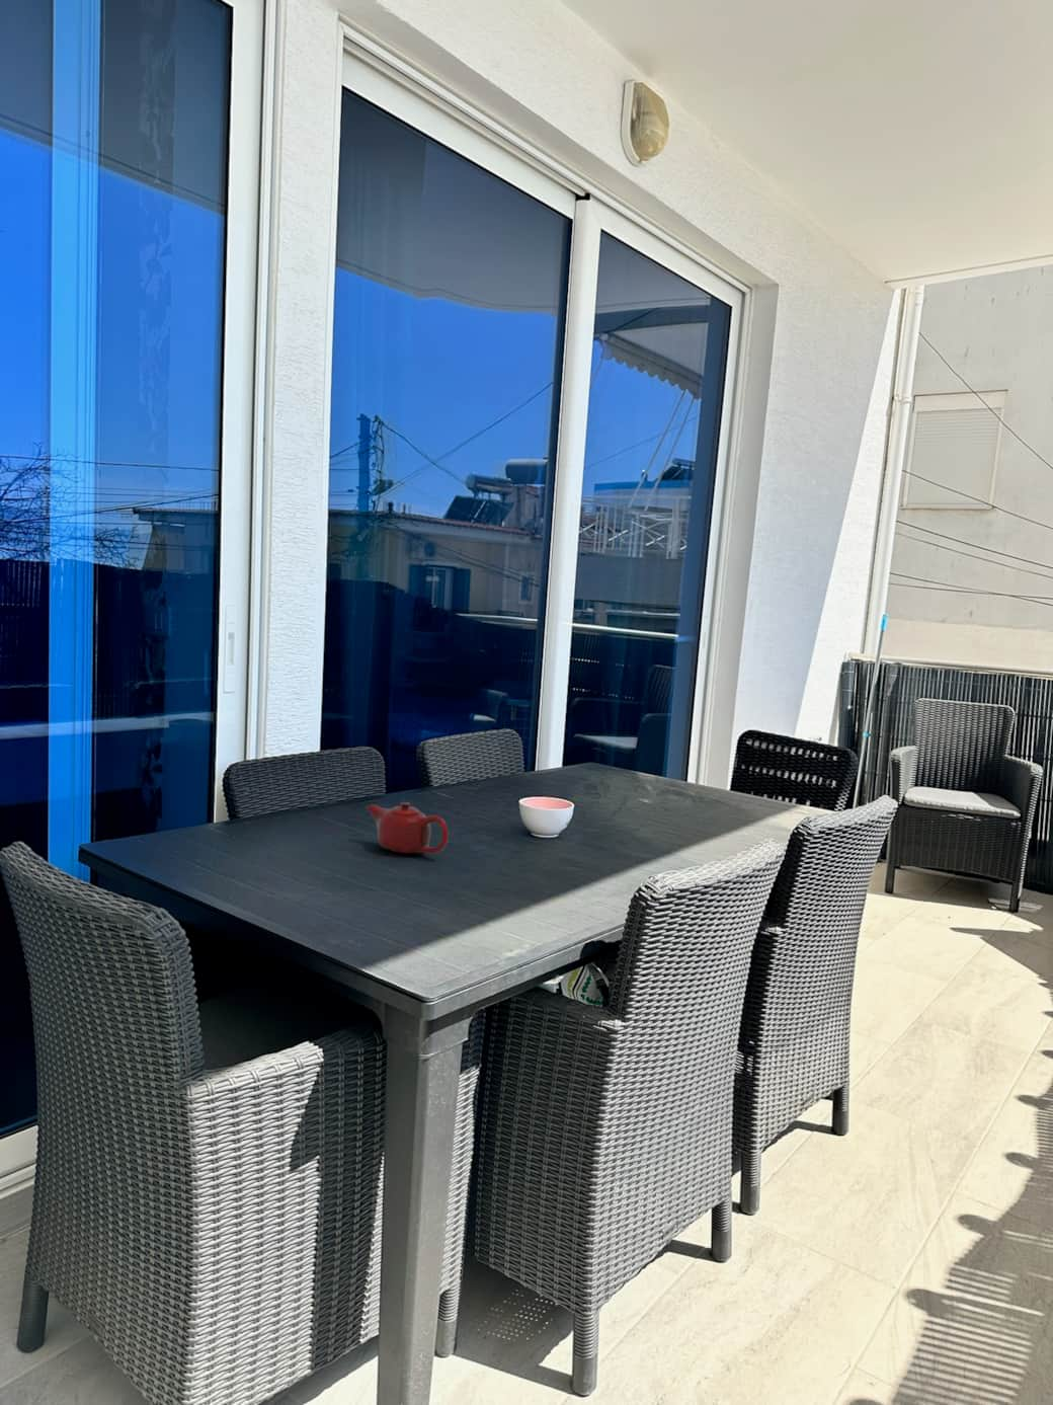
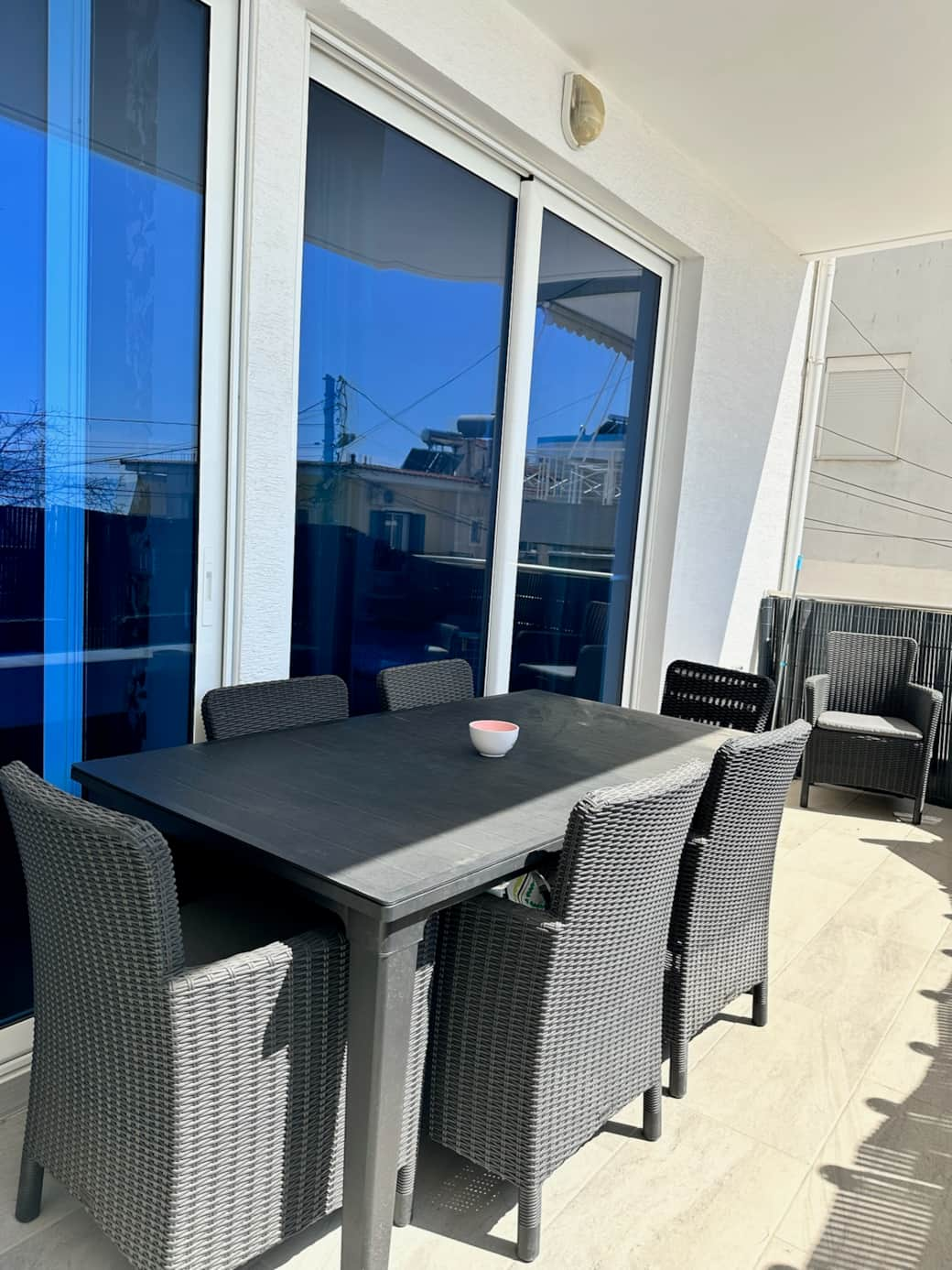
- teapot [365,801,449,854]
